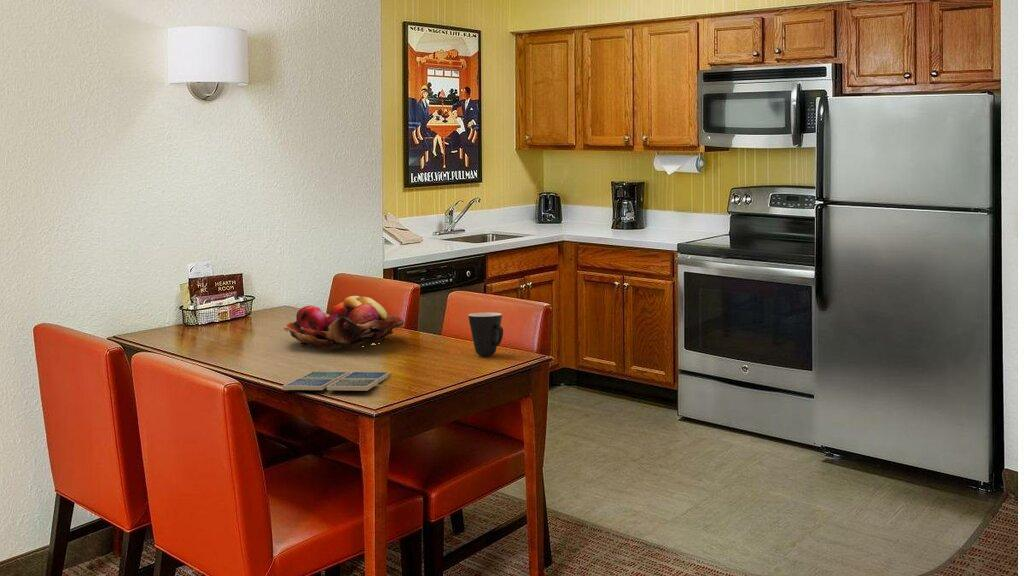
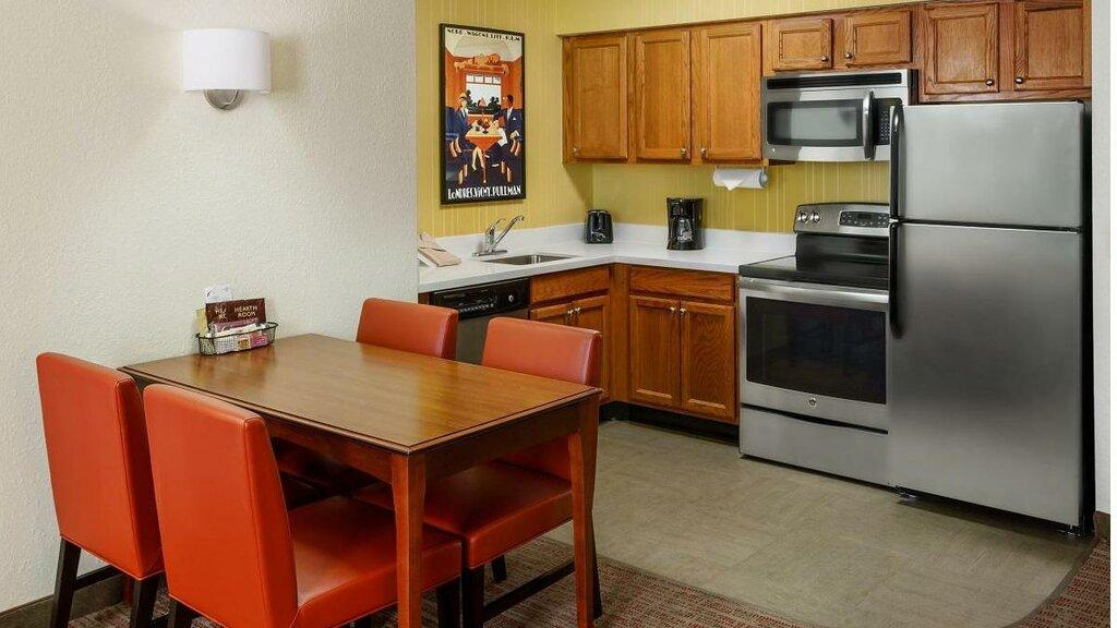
- drink coaster [281,371,391,392]
- fruit basket [283,295,406,349]
- mug [467,312,504,357]
